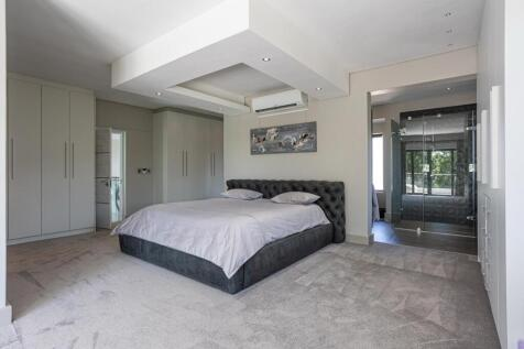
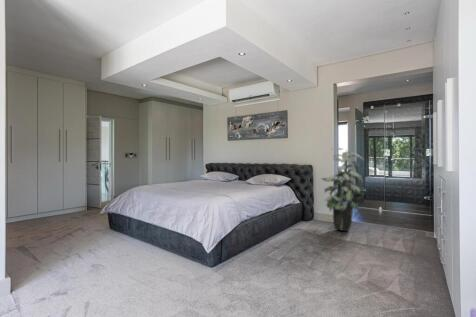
+ indoor plant [320,147,367,232]
